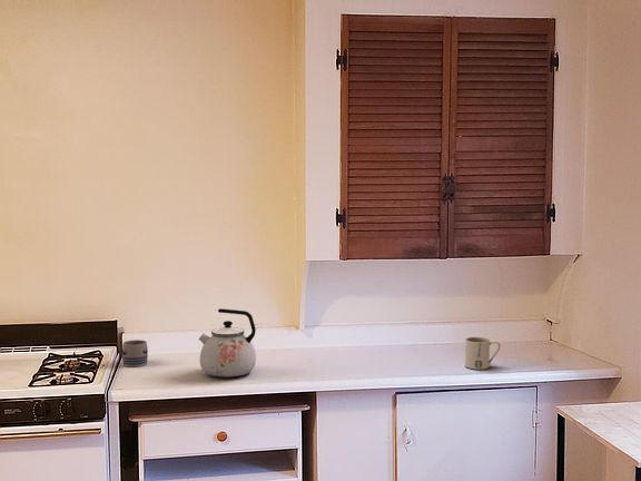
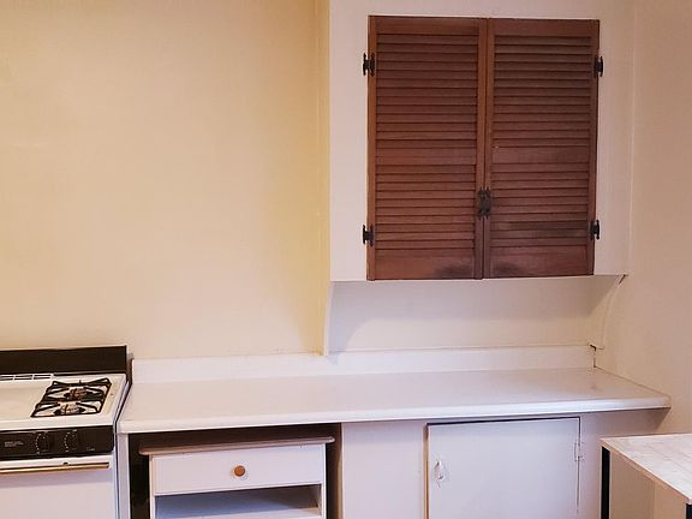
- mug [464,336,502,371]
- mug [121,338,149,367]
- kettle [198,307,257,377]
